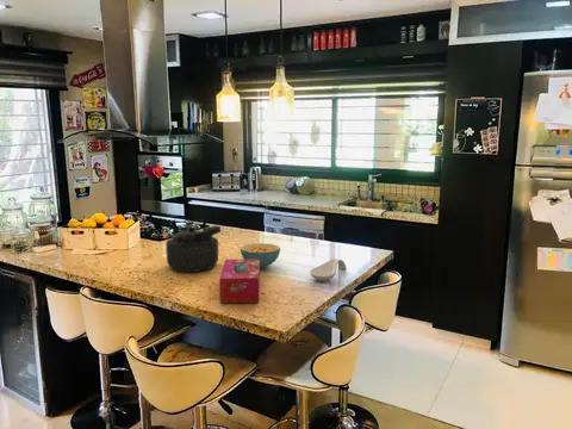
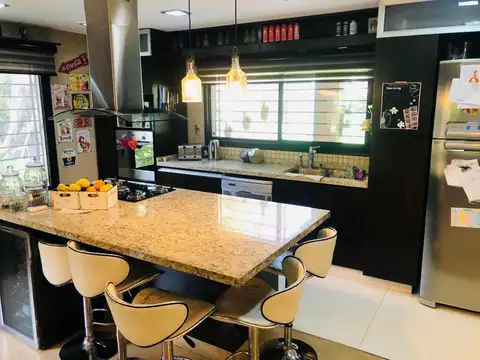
- spoon rest [309,257,348,282]
- tissue box [218,259,261,304]
- kettle [164,224,222,273]
- cereal bowl [240,242,281,269]
